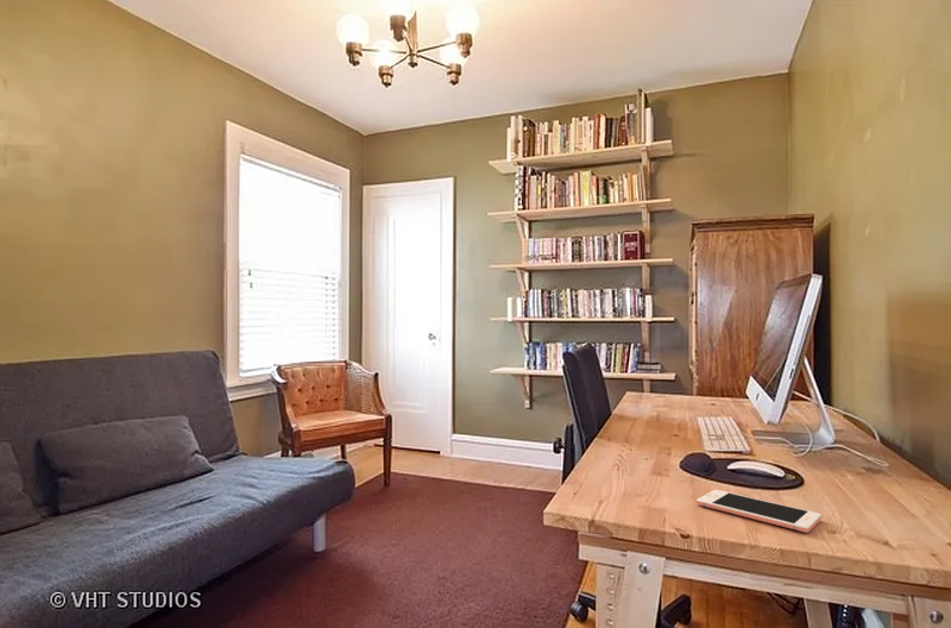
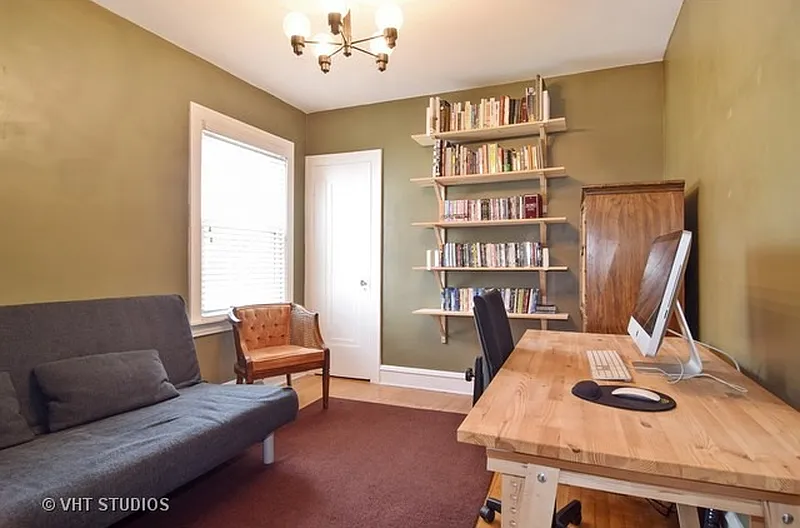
- cell phone [695,489,823,534]
